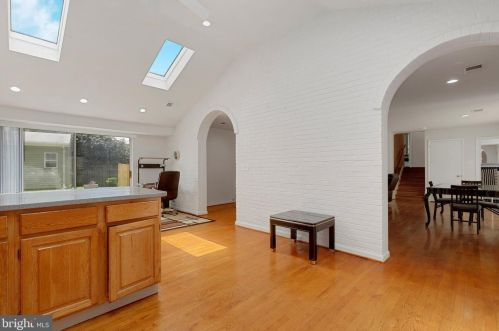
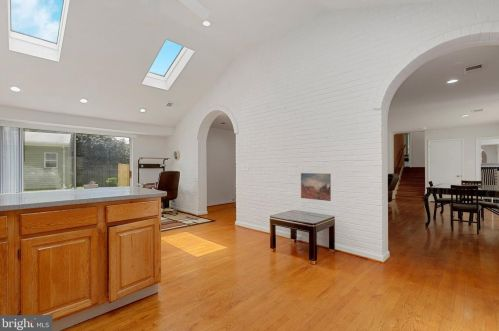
+ wall art [300,172,332,202]
